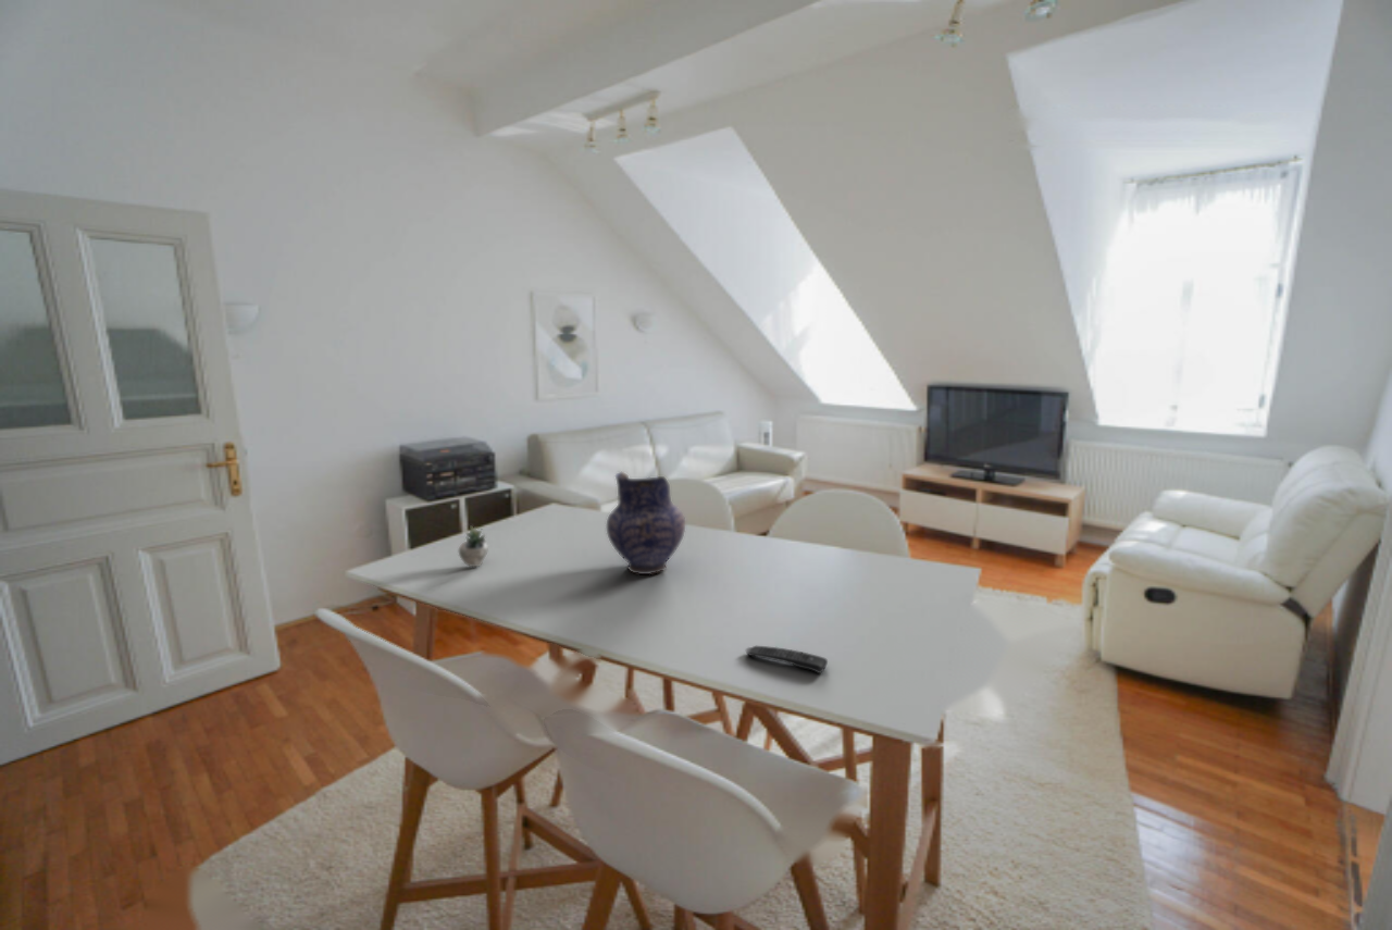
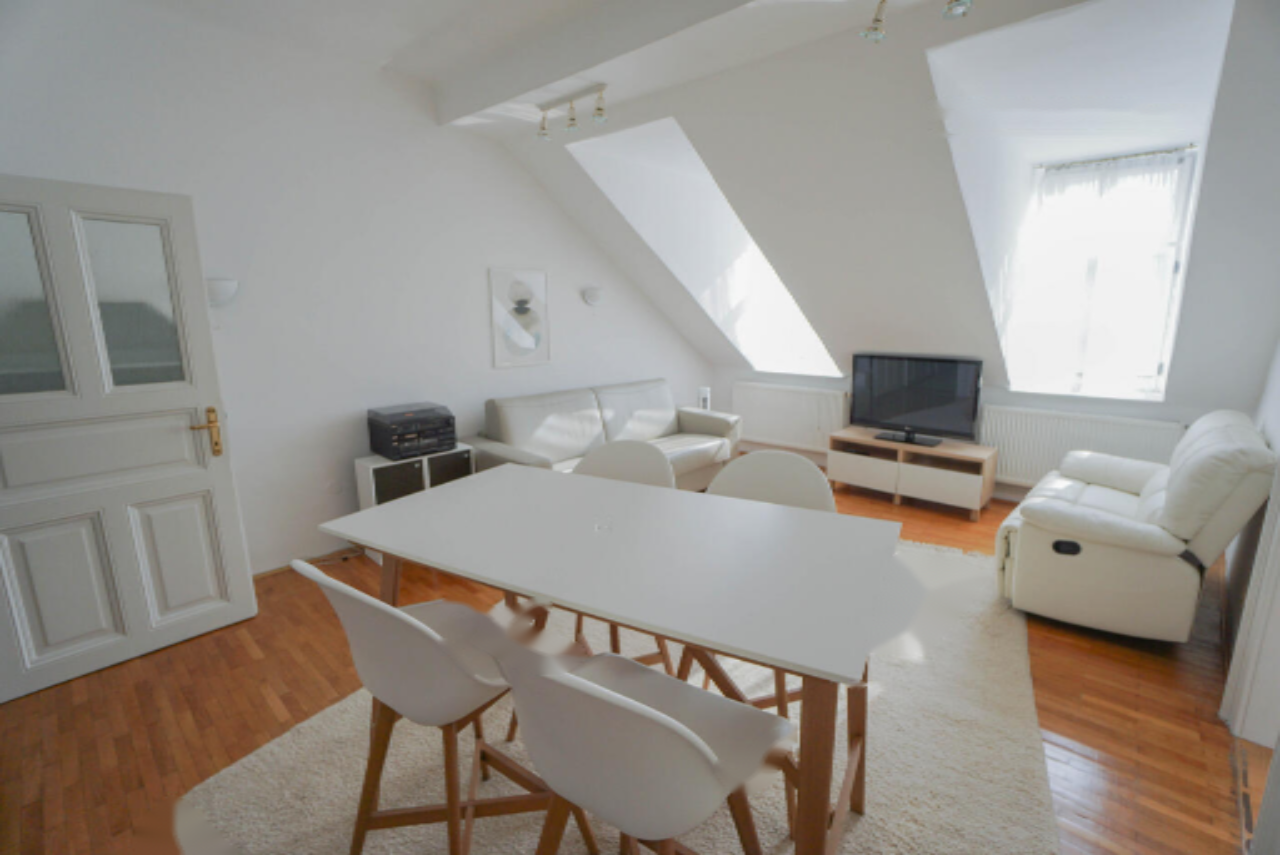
- pottery [606,471,686,575]
- remote control [745,645,829,674]
- succulent plant [458,514,515,568]
